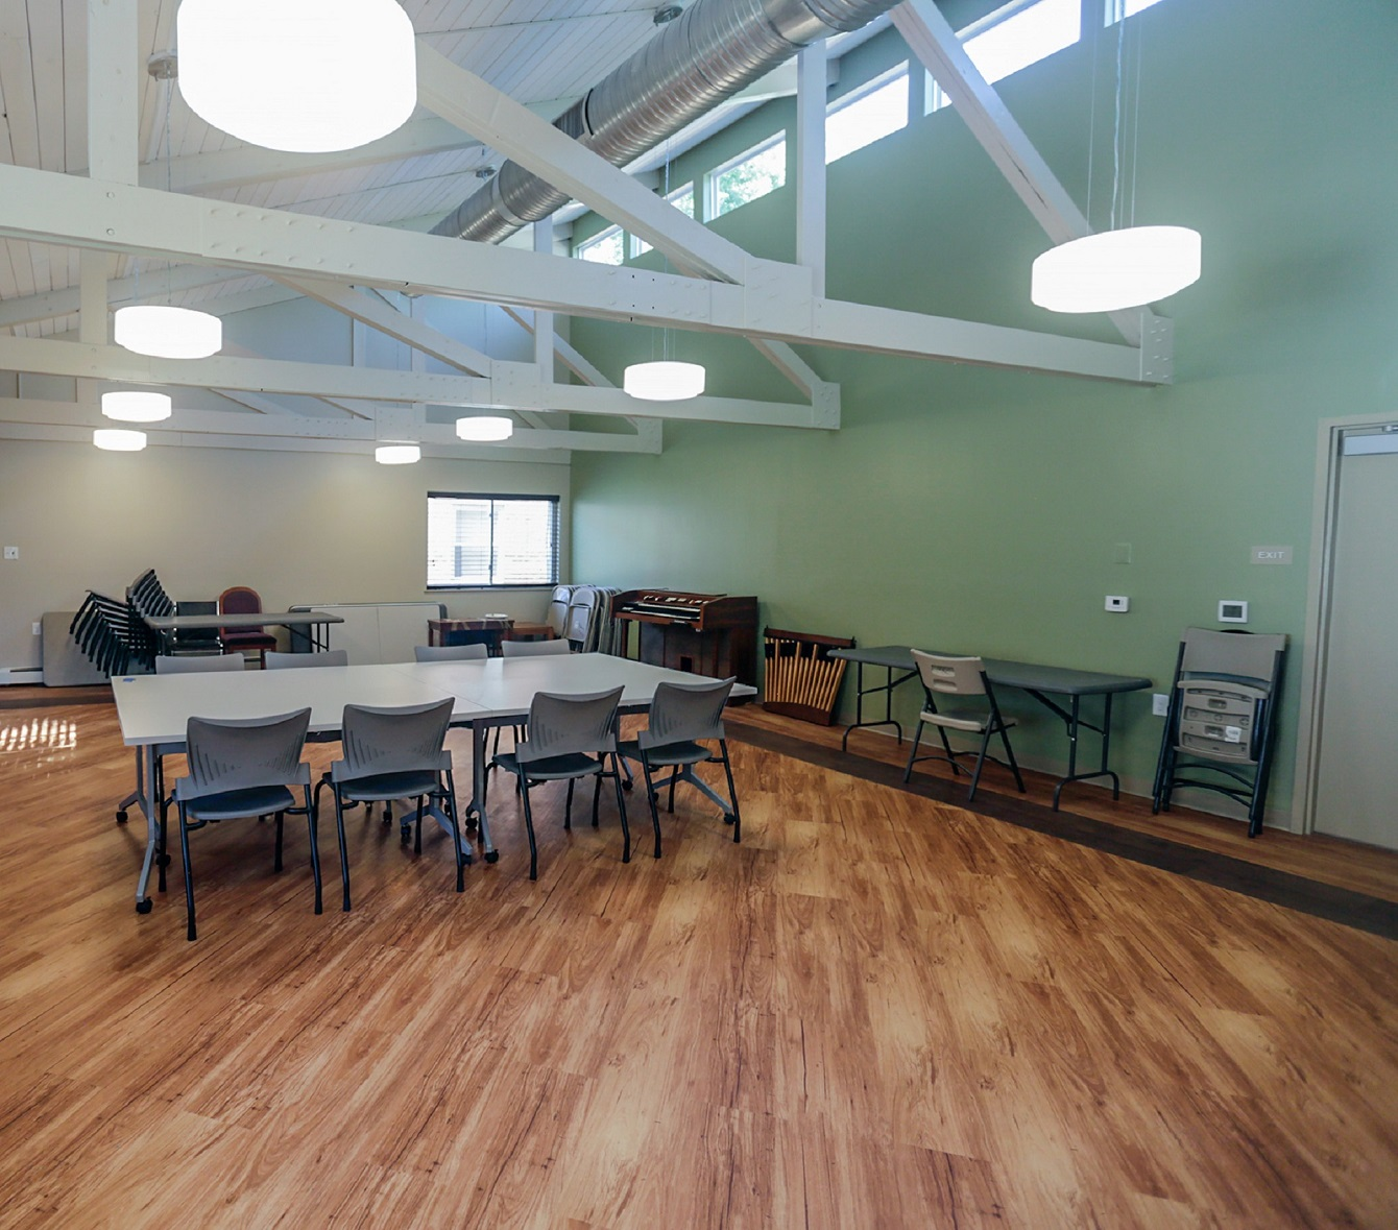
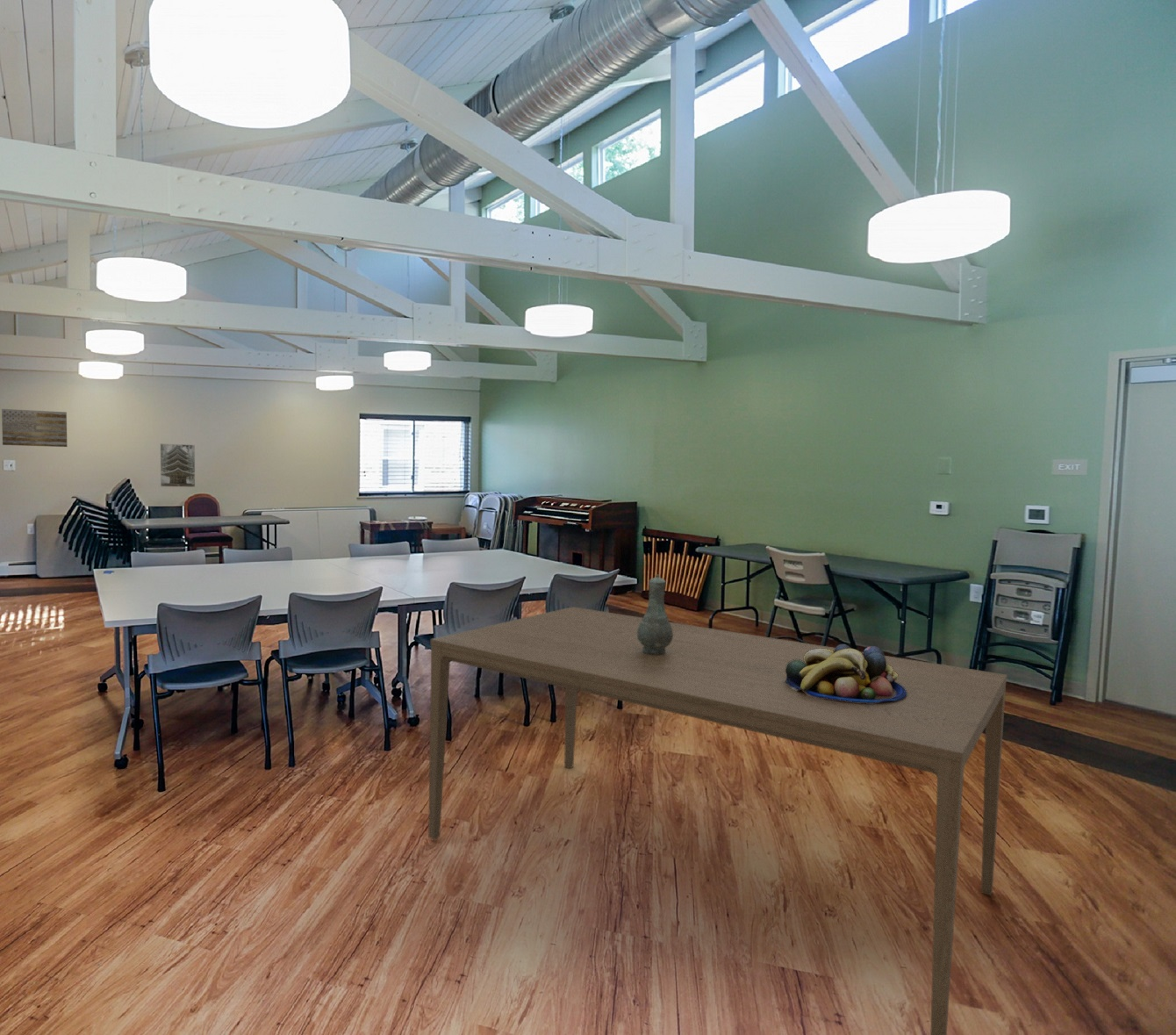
+ dining table [427,606,1008,1035]
+ vase [637,573,673,654]
+ wall art [1,408,68,448]
+ fruit bowl [784,643,907,703]
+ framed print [160,442,196,488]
